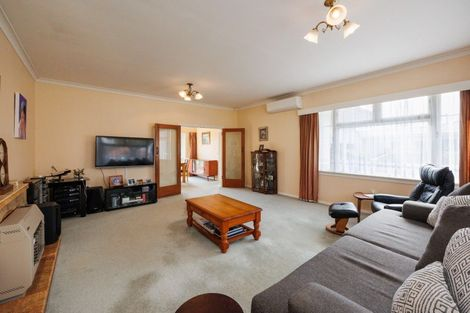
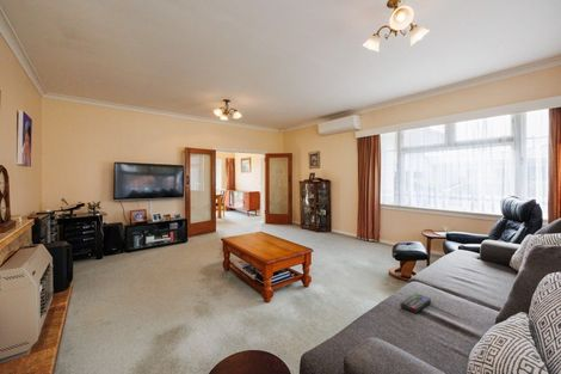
+ remote control [400,293,432,314]
